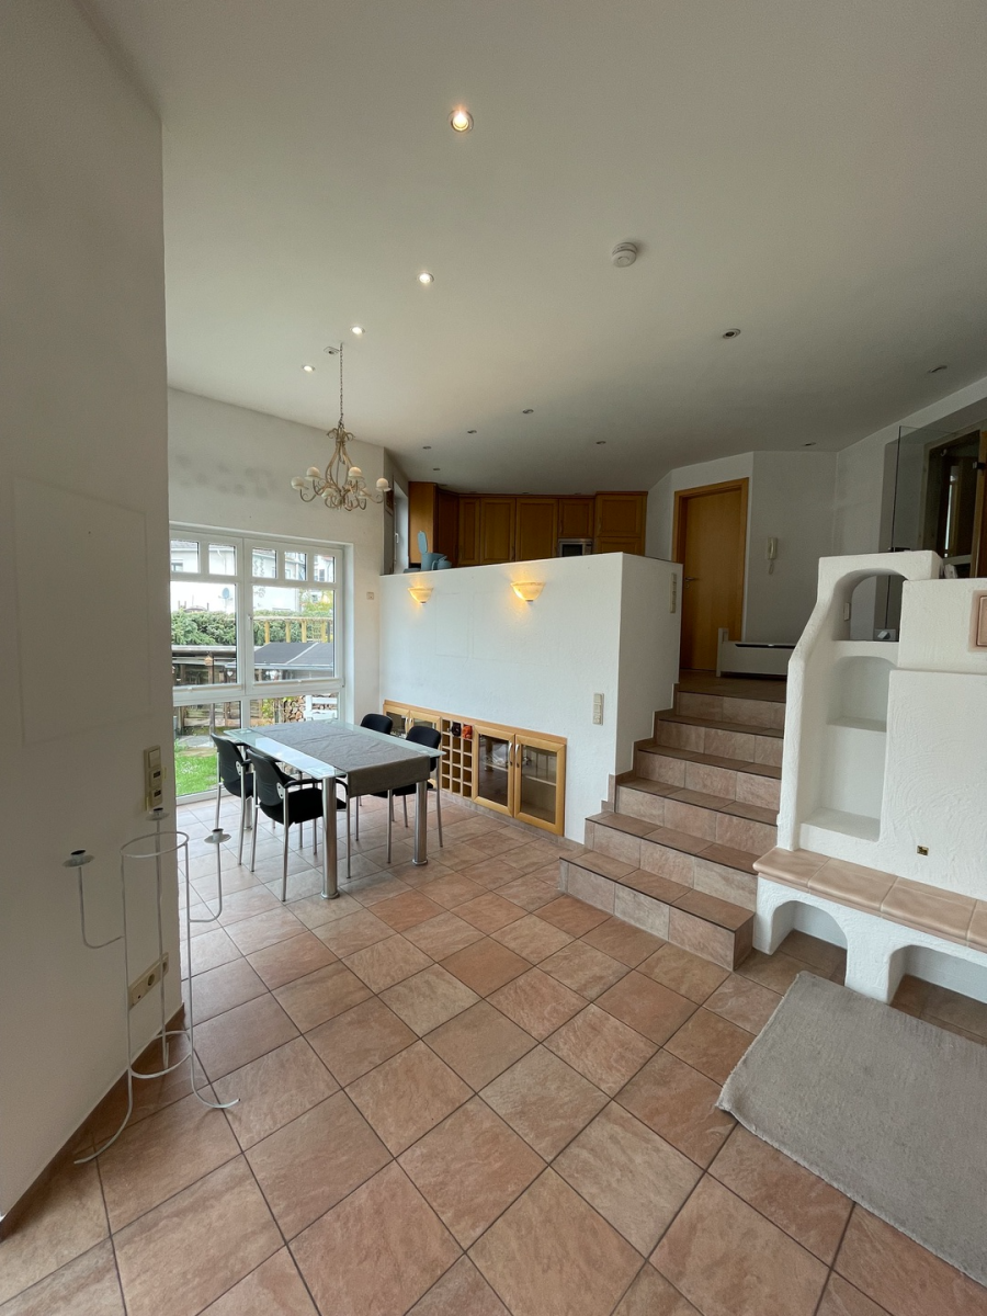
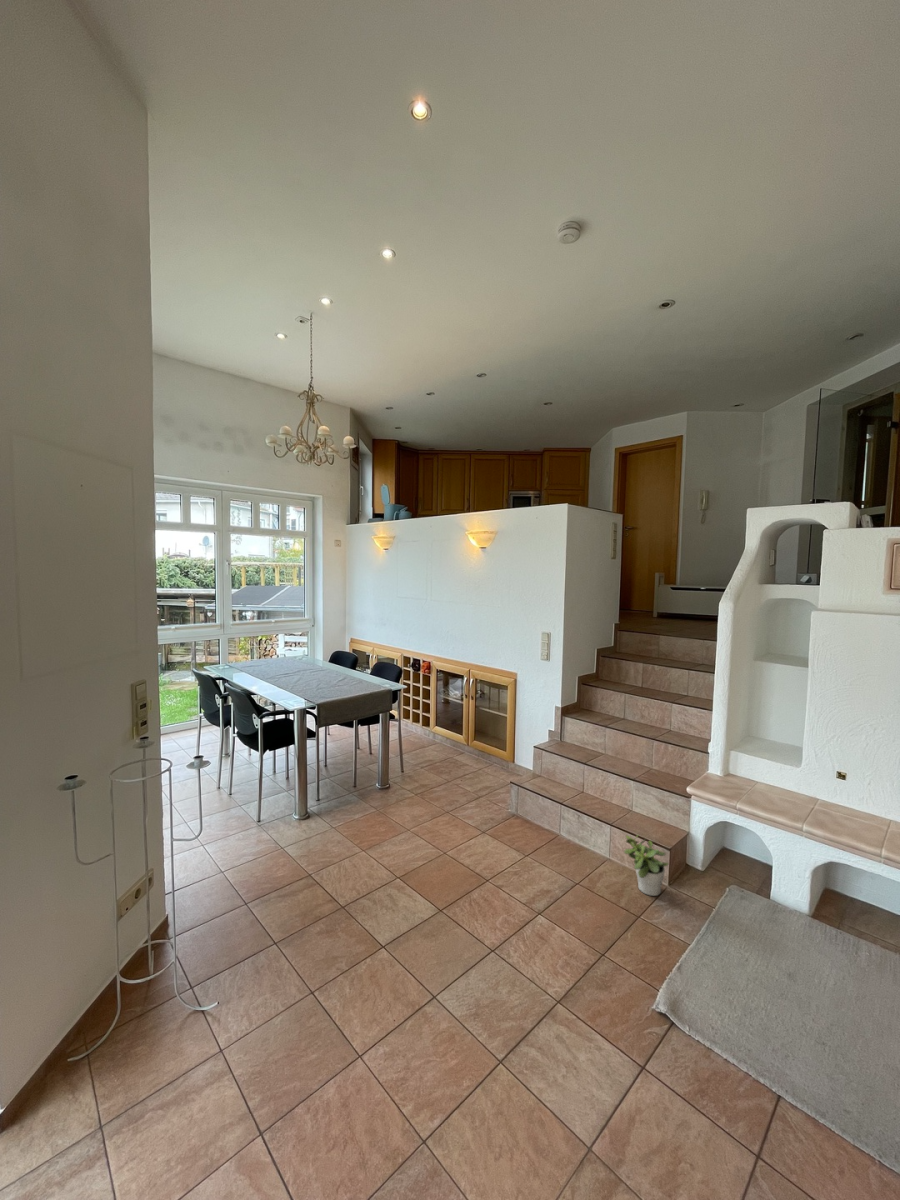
+ potted plant [623,833,670,897]
